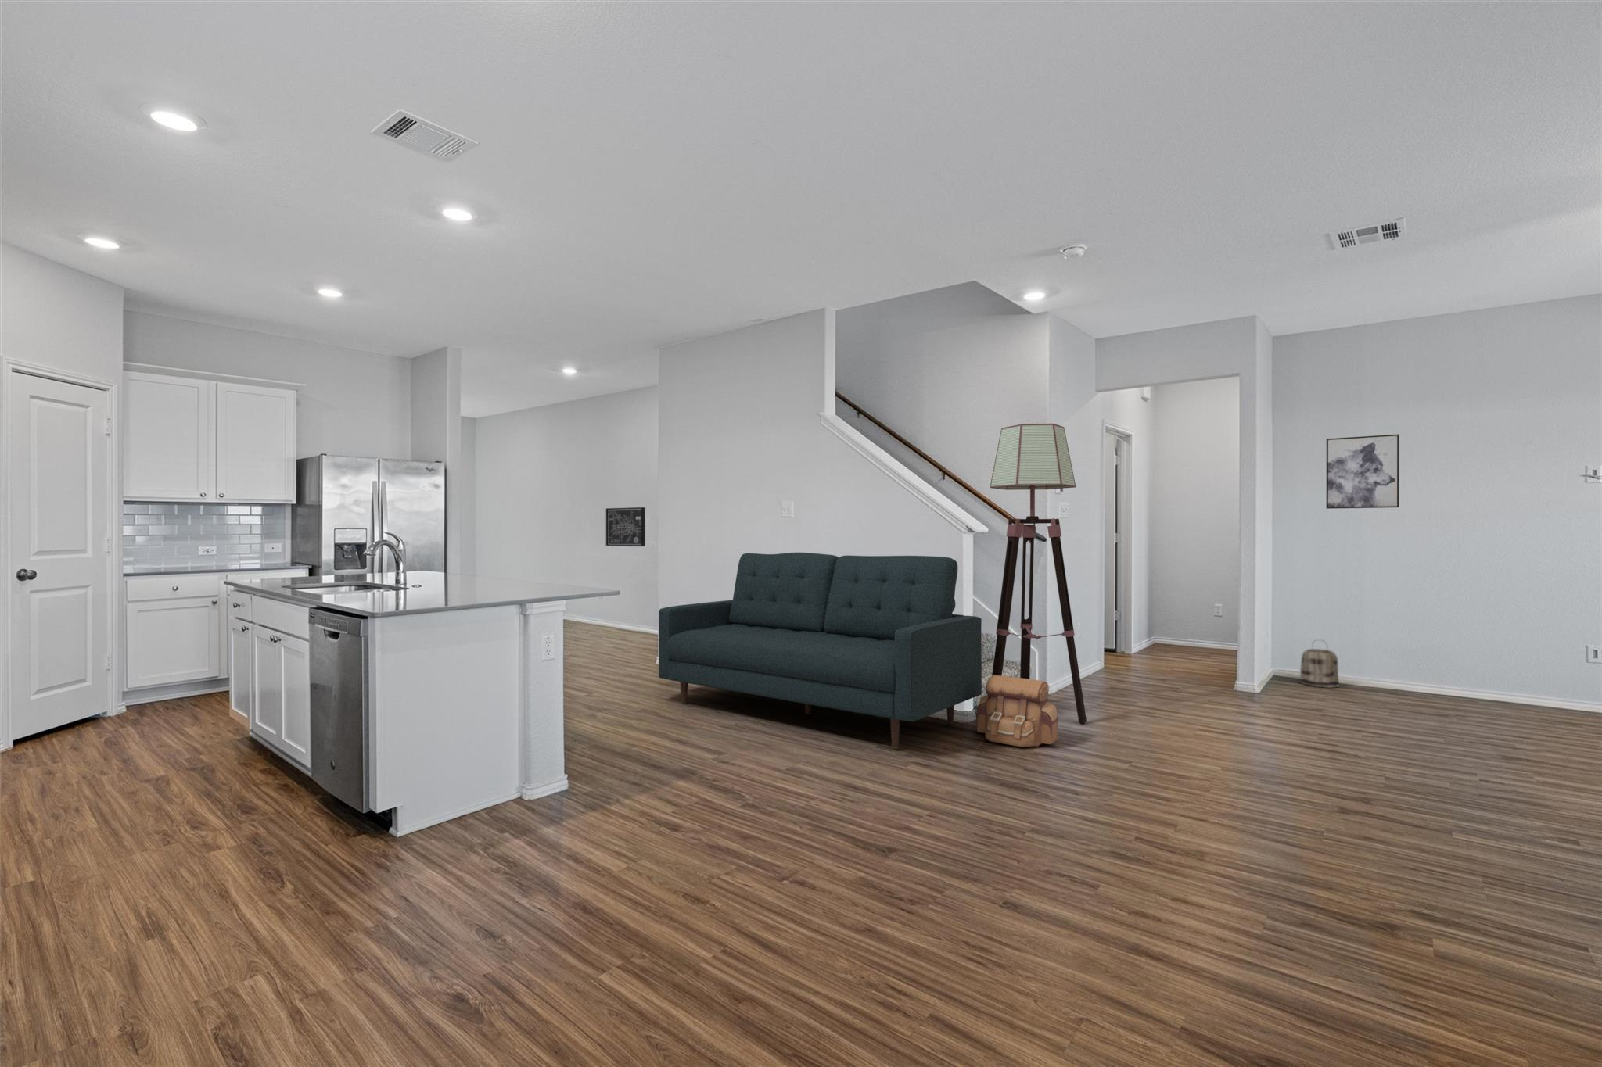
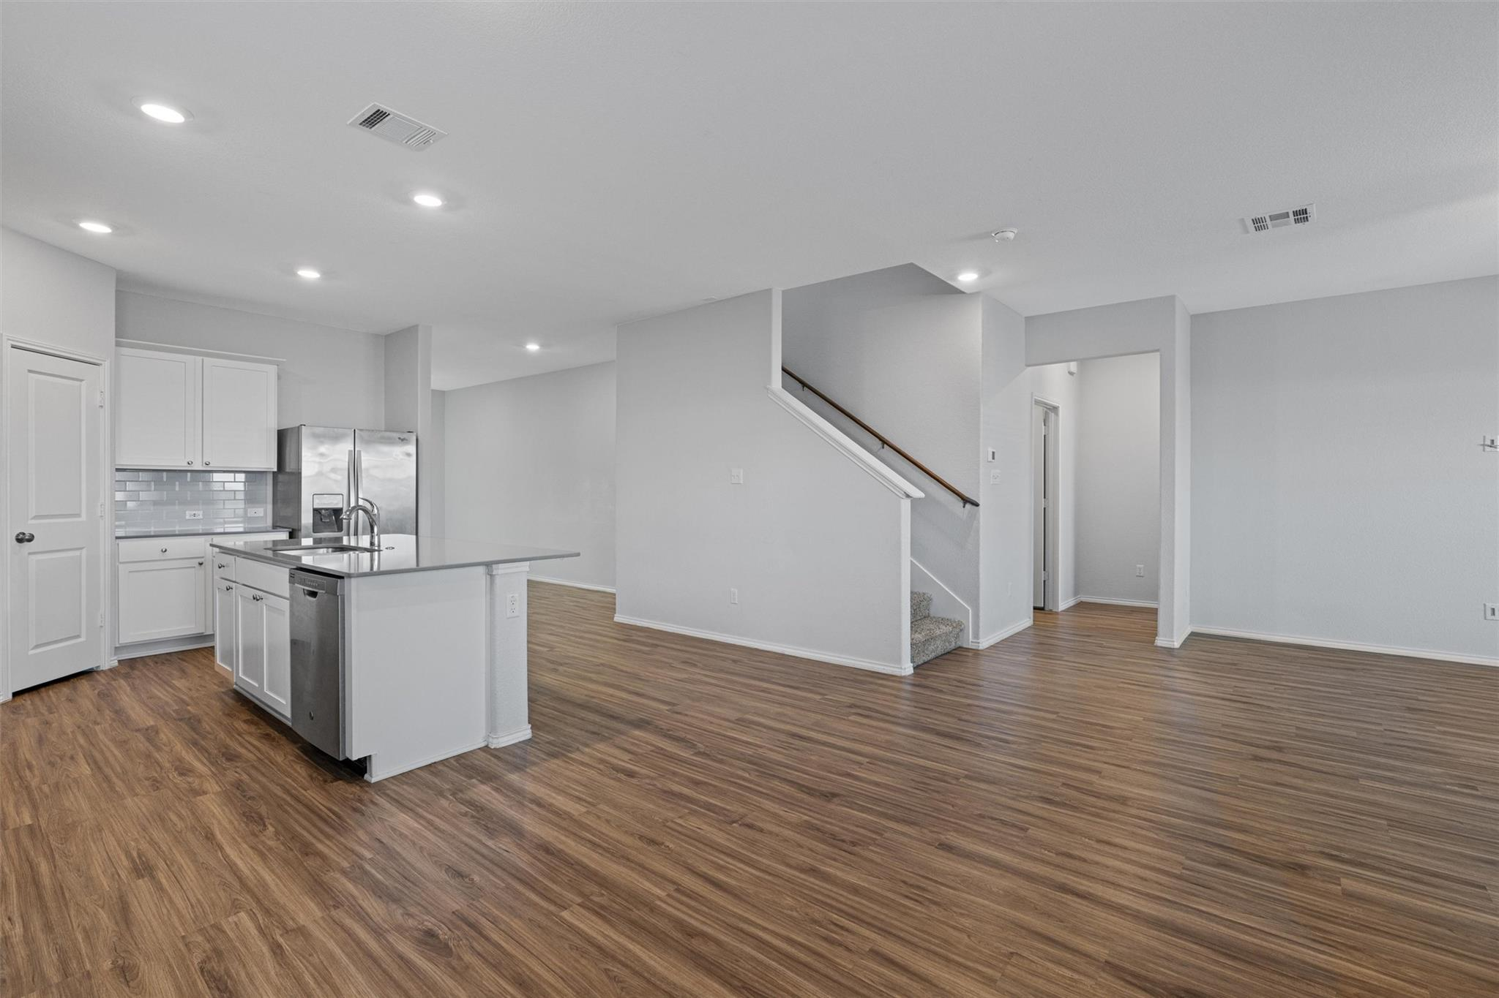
- basket [1299,638,1340,688]
- sofa [657,551,983,749]
- backpack [977,675,1059,748]
- floor lamp [989,423,1087,724]
- wall art [1326,433,1401,510]
- wall art [605,506,646,547]
